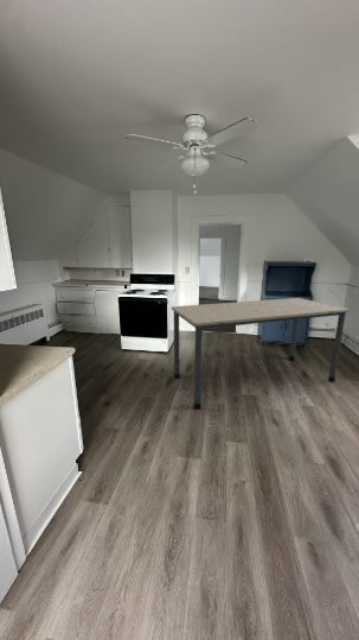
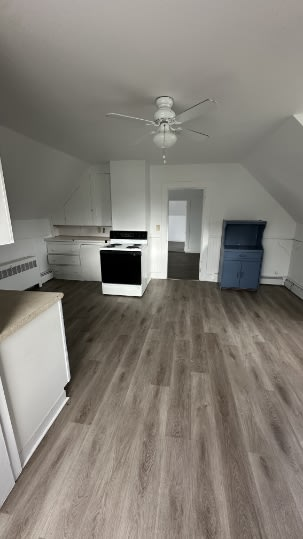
- dining table [171,297,351,411]
